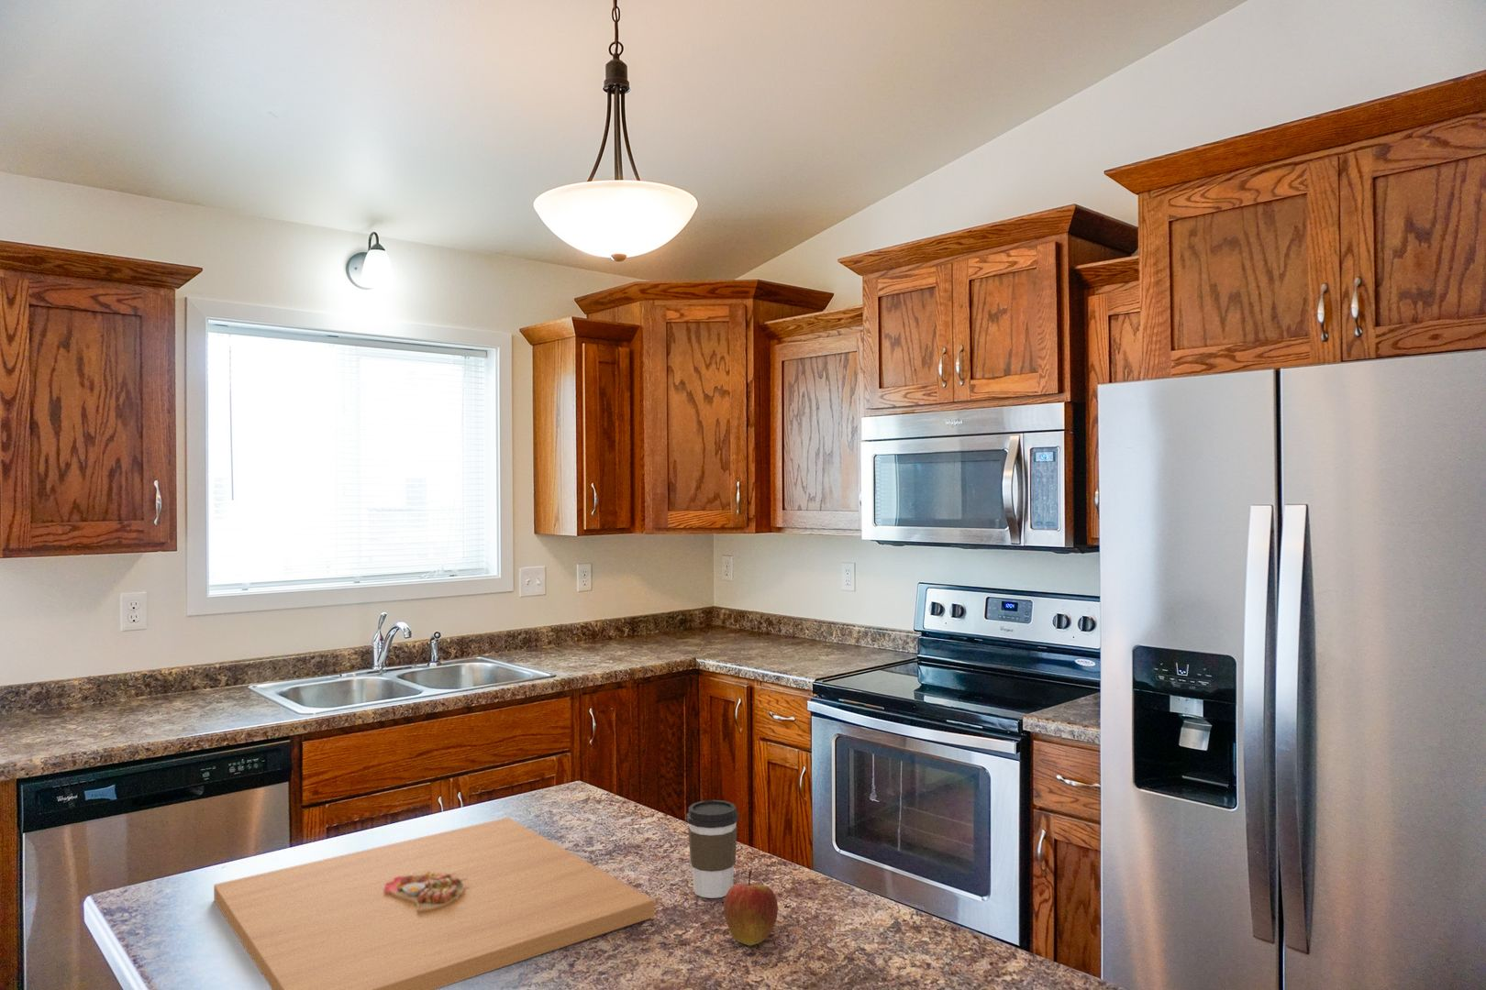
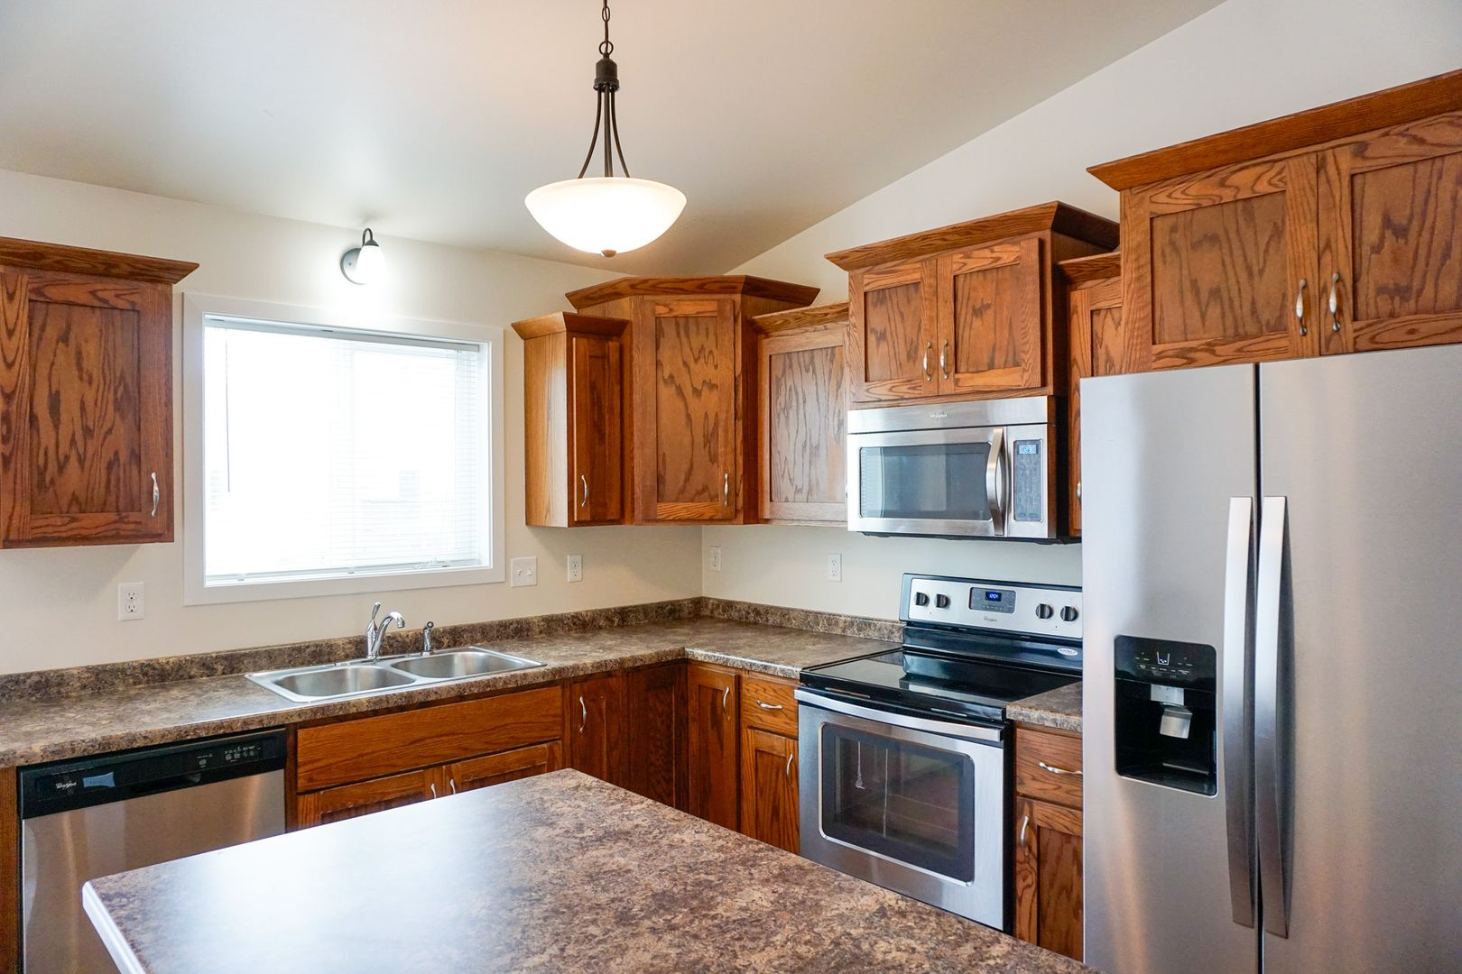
- coffee cup [686,799,740,899]
- platter [212,817,656,990]
- fruit [723,870,778,946]
